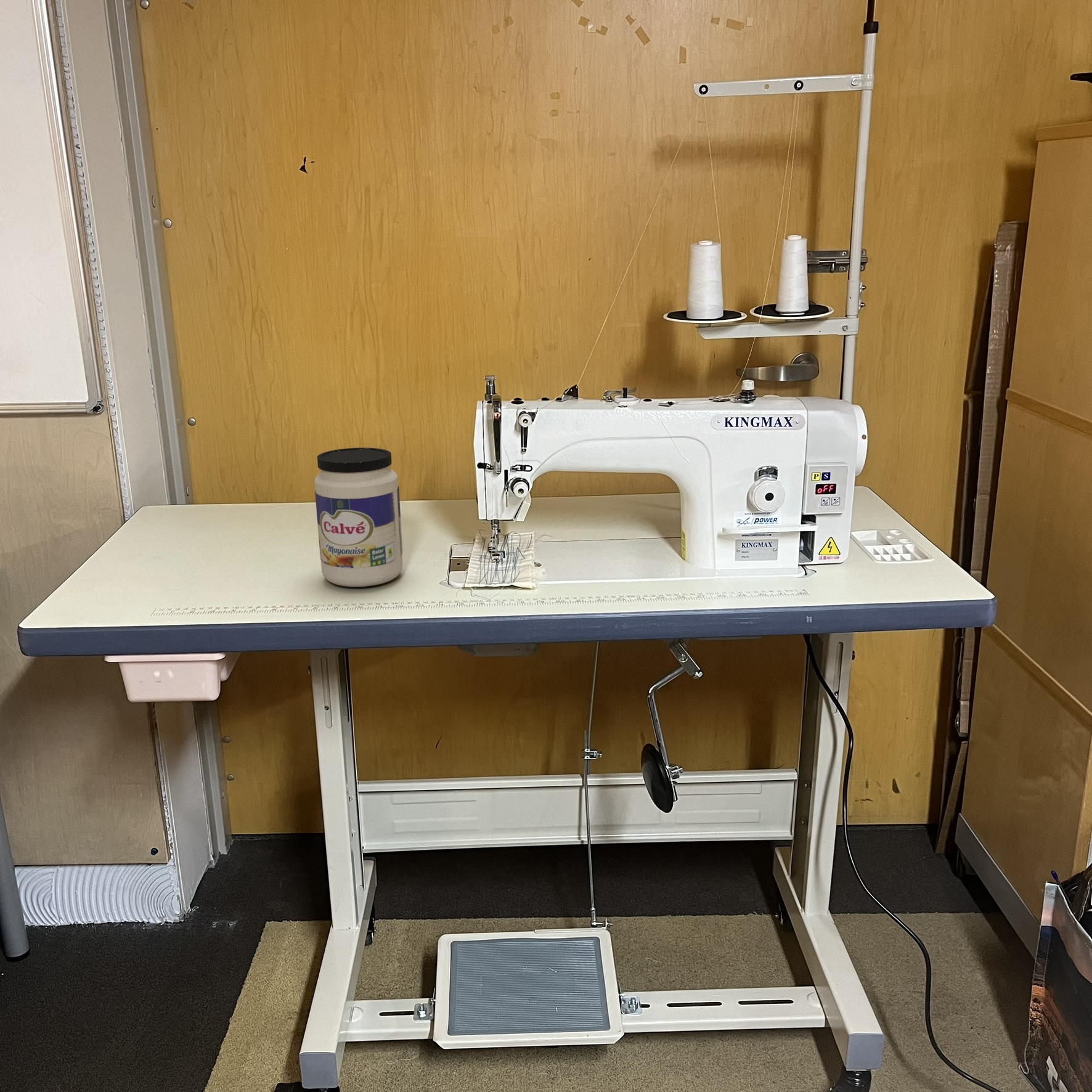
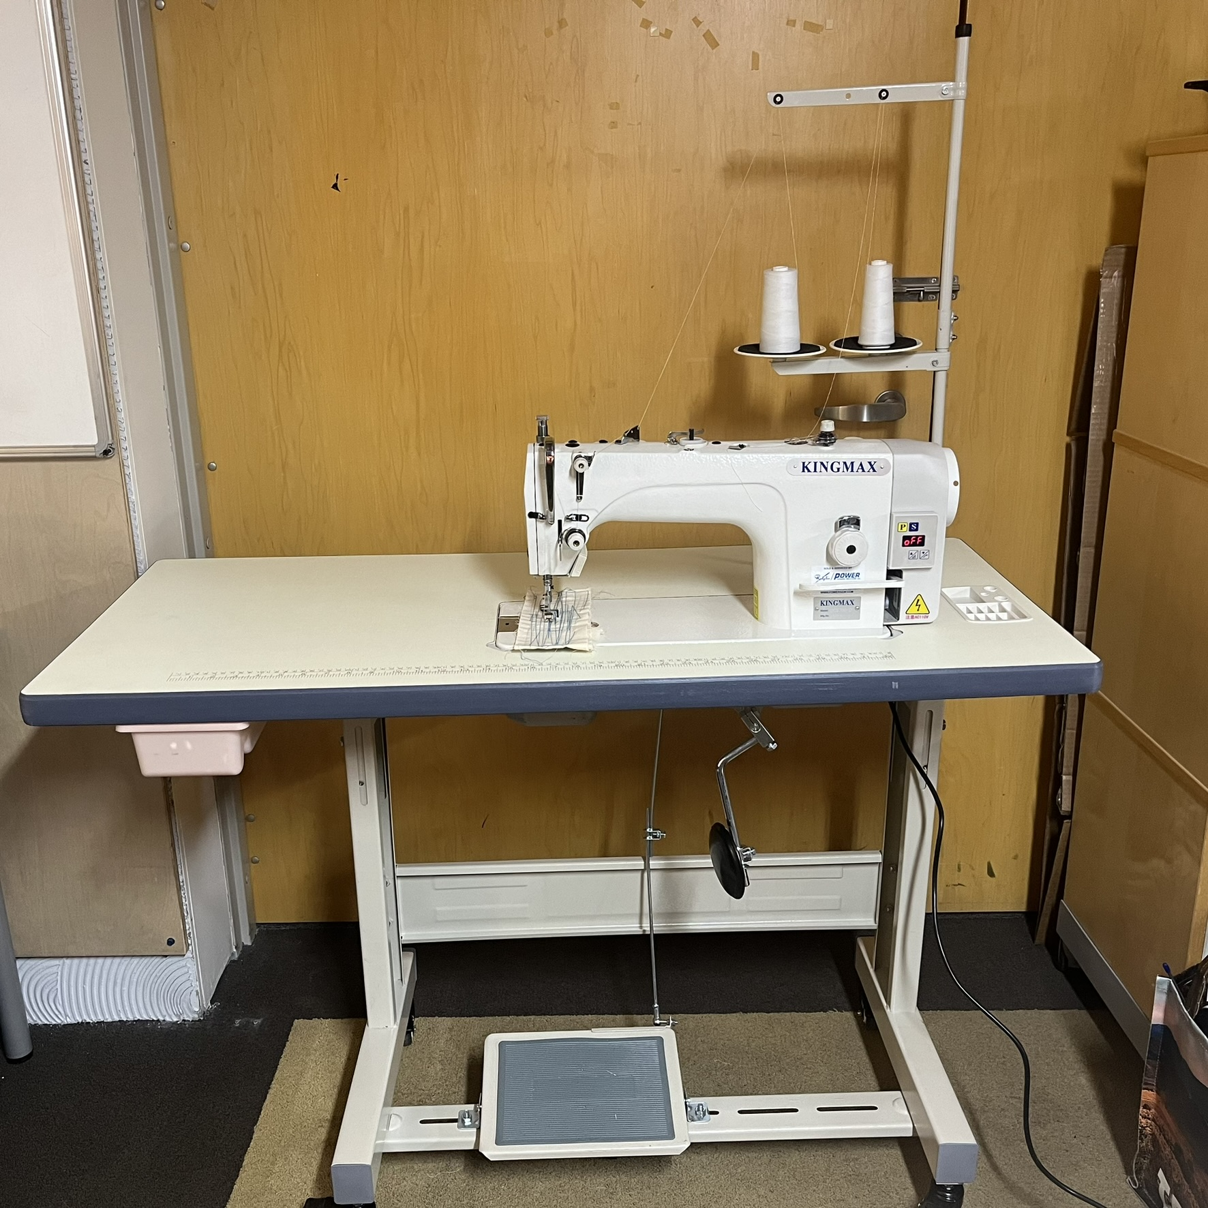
- jar [314,447,403,587]
